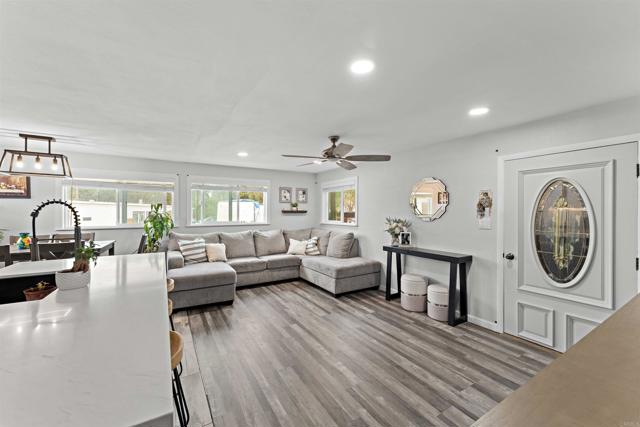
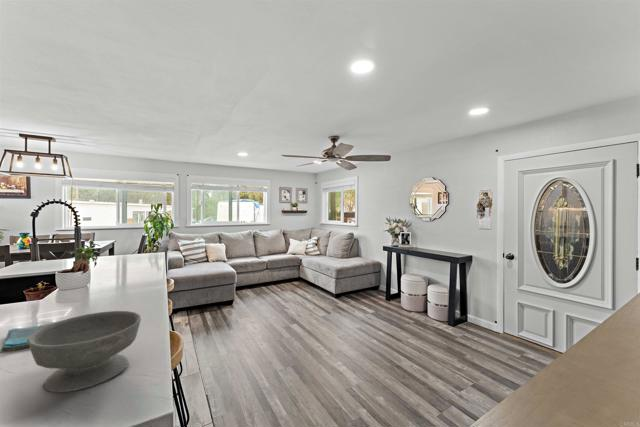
+ dish towel [0,321,57,354]
+ bowl [27,310,142,393]
